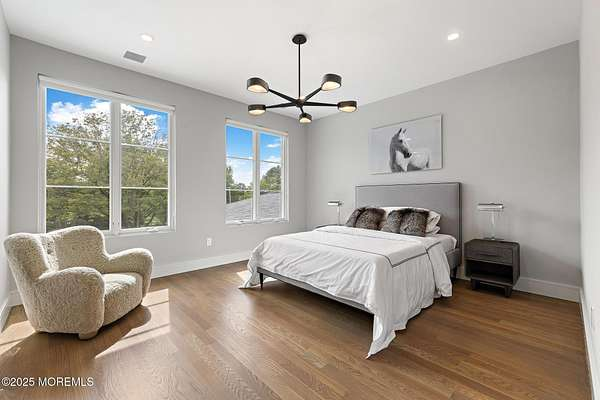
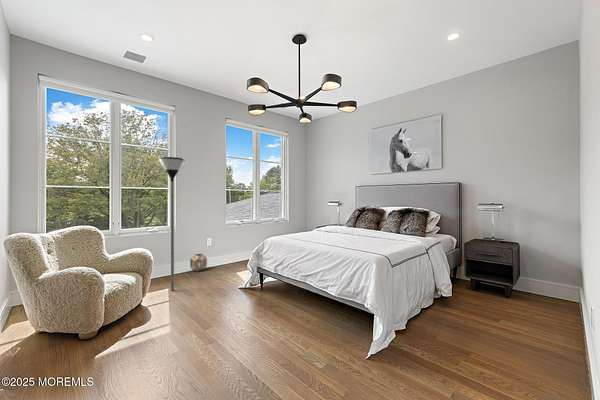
+ planter [189,253,208,272]
+ floor lamp [158,156,186,292]
